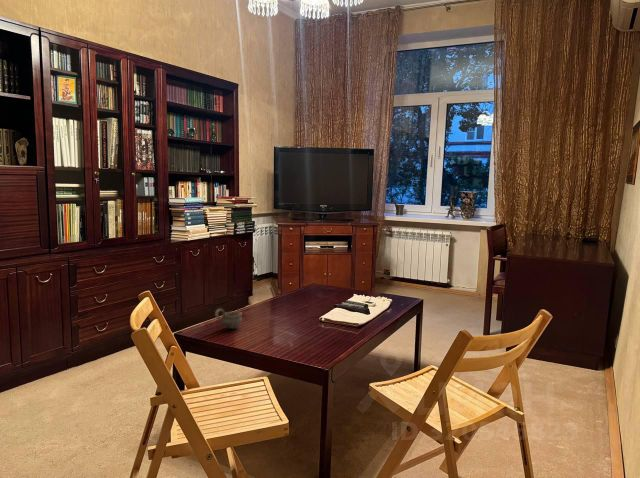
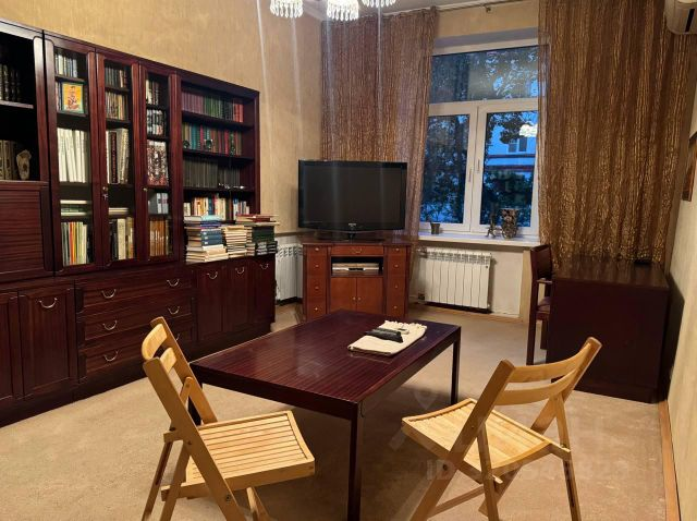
- cup [214,308,243,330]
